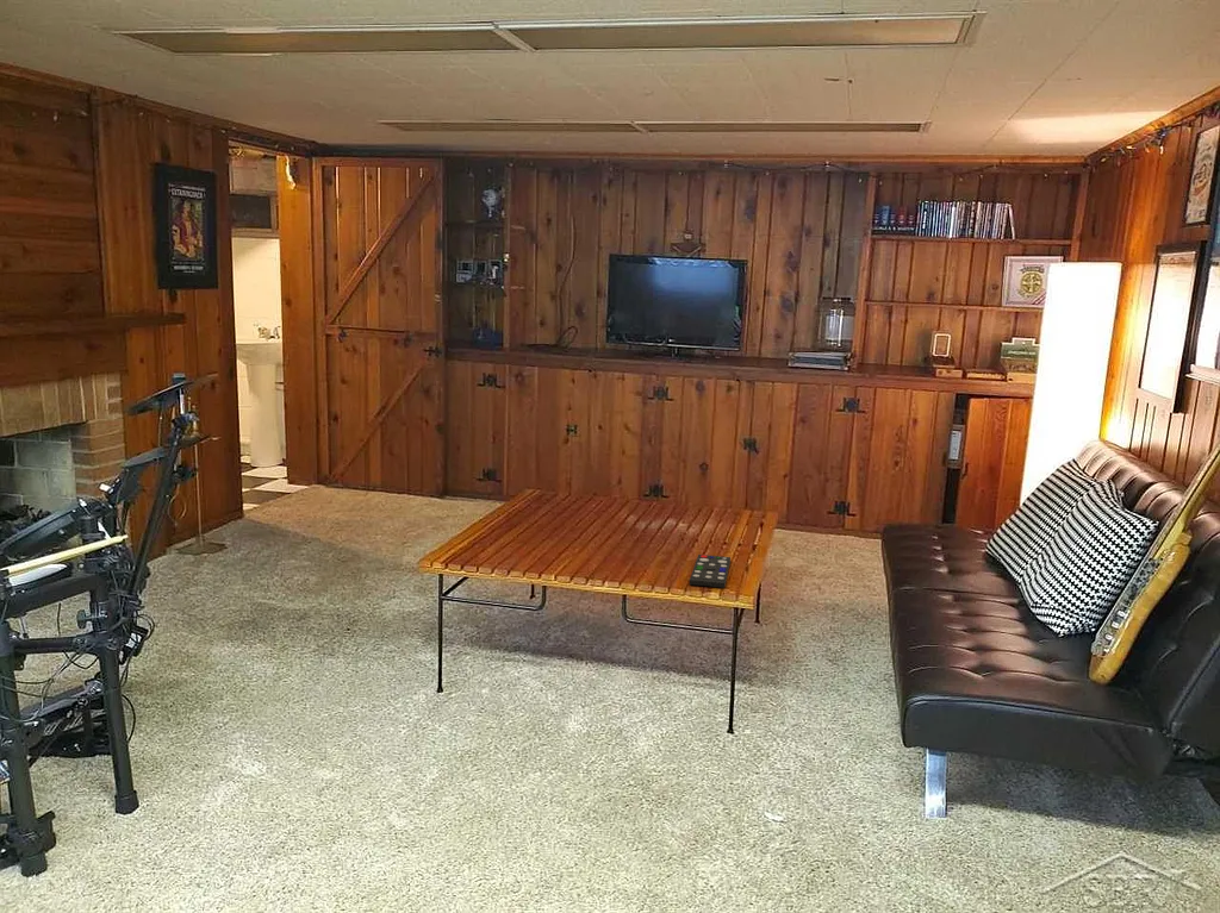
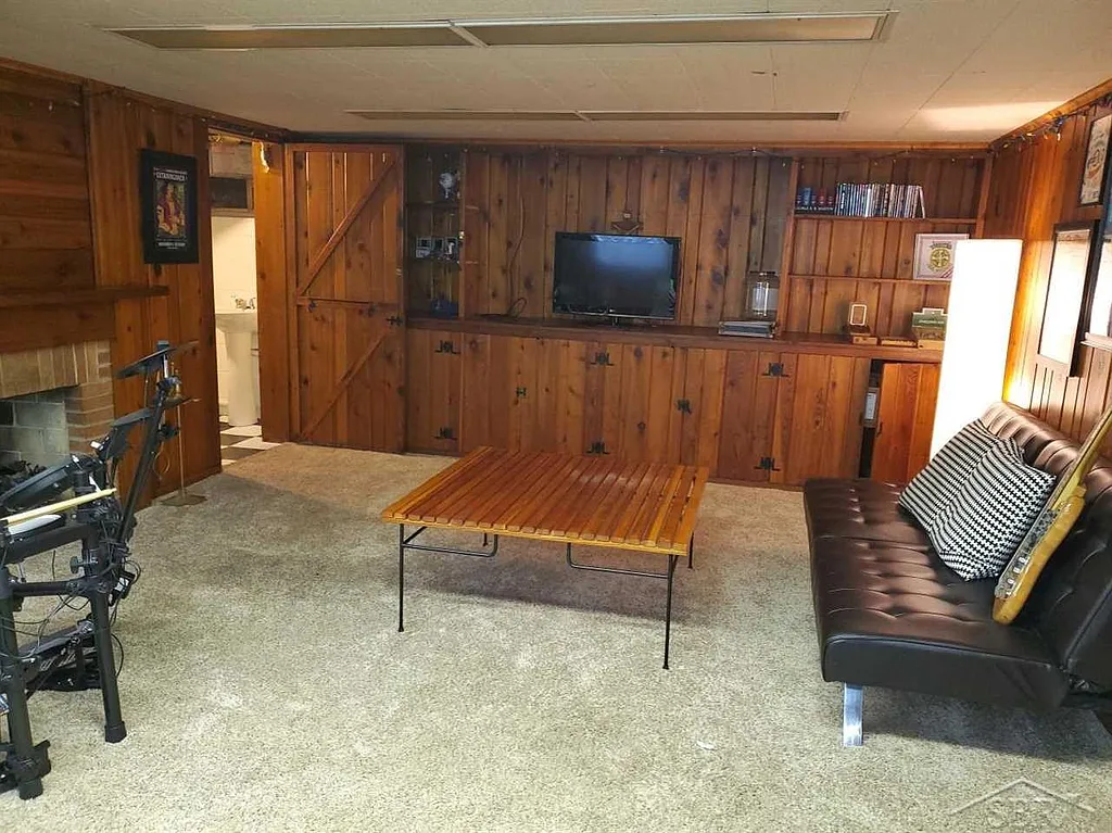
- remote control [689,554,732,589]
